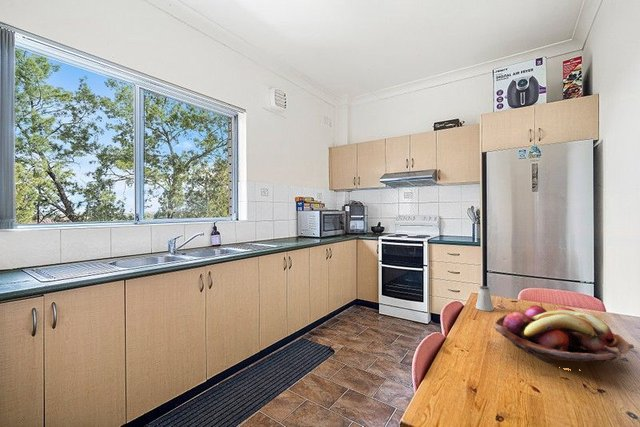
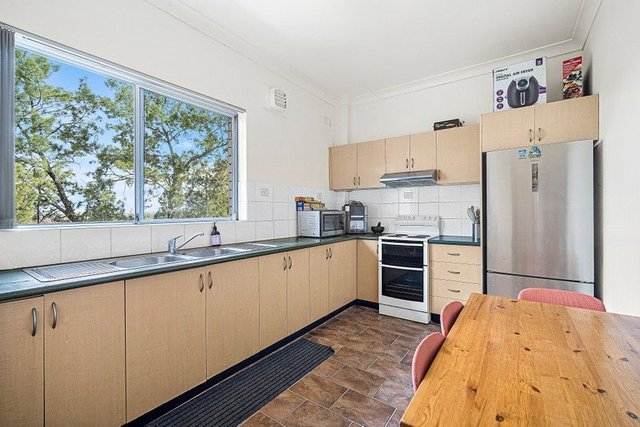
- saltshaker [475,285,494,312]
- fruit basket [493,304,635,372]
